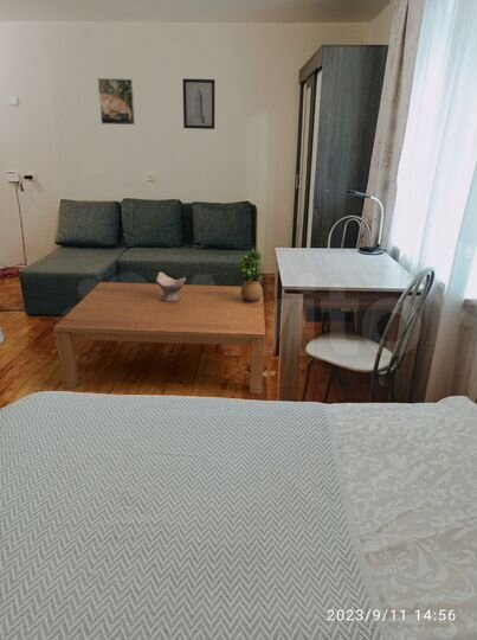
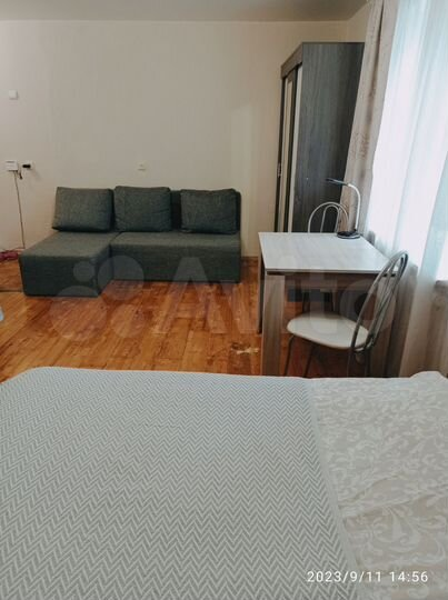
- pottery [155,271,187,301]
- wall art [181,77,215,130]
- potted plant [237,248,265,305]
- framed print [97,77,136,126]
- coffee table [53,281,266,395]
